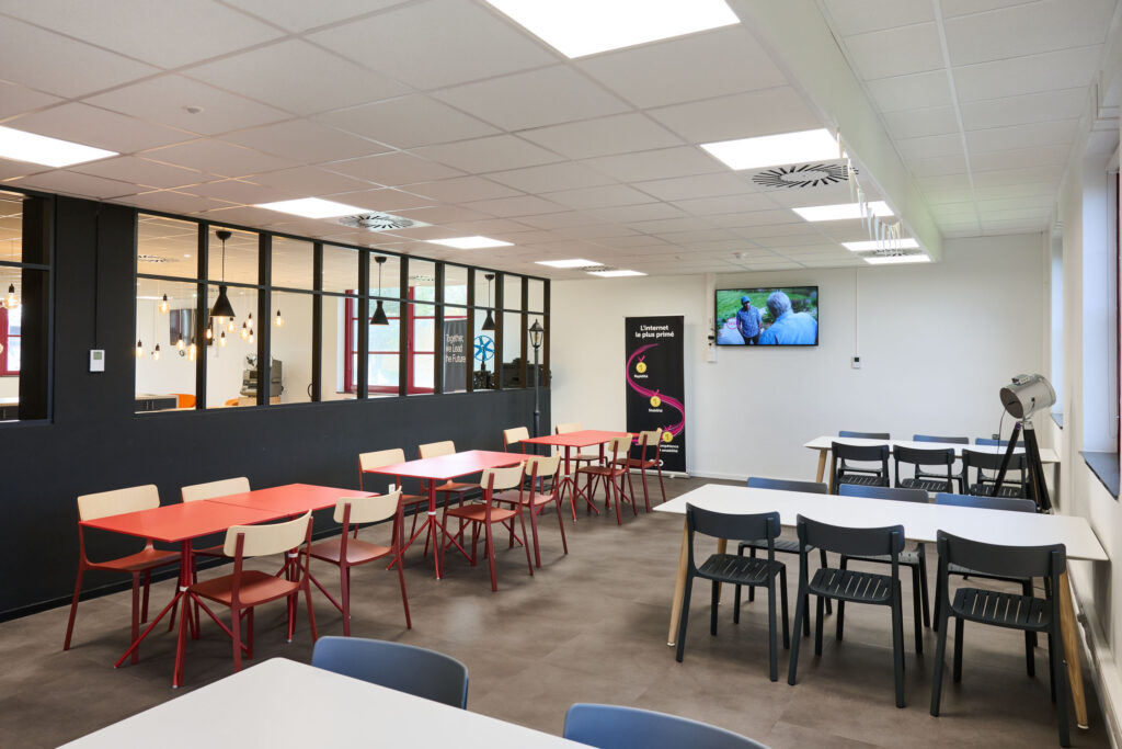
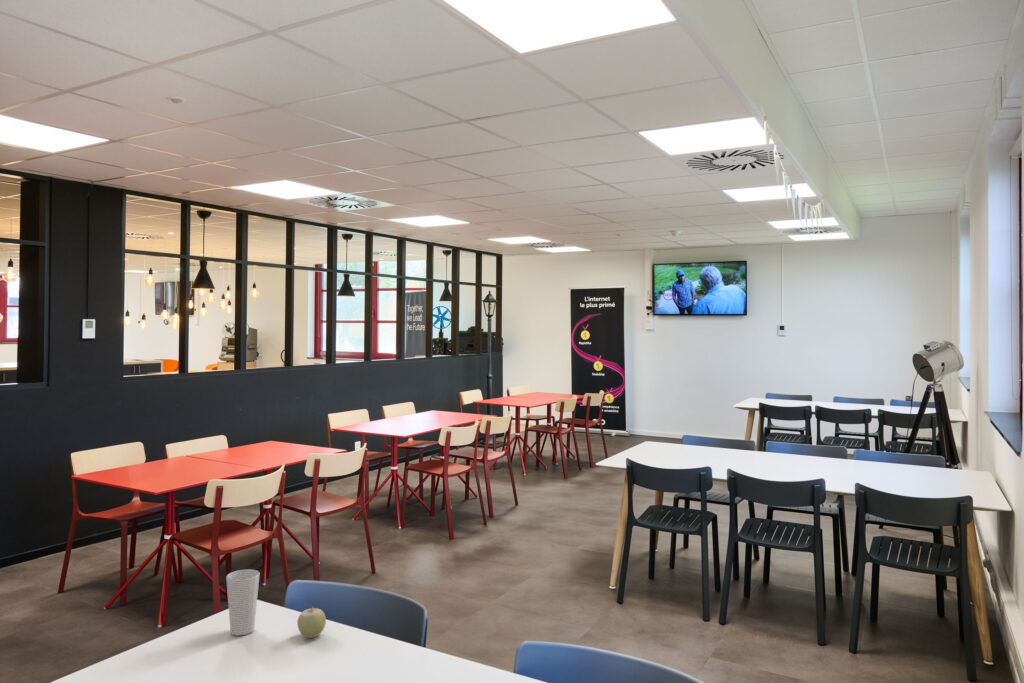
+ fruit [296,605,327,639]
+ cup [225,568,261,637]
